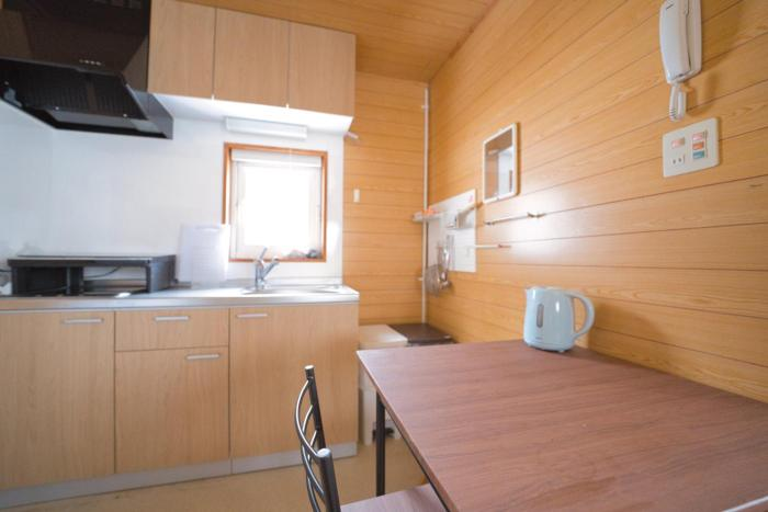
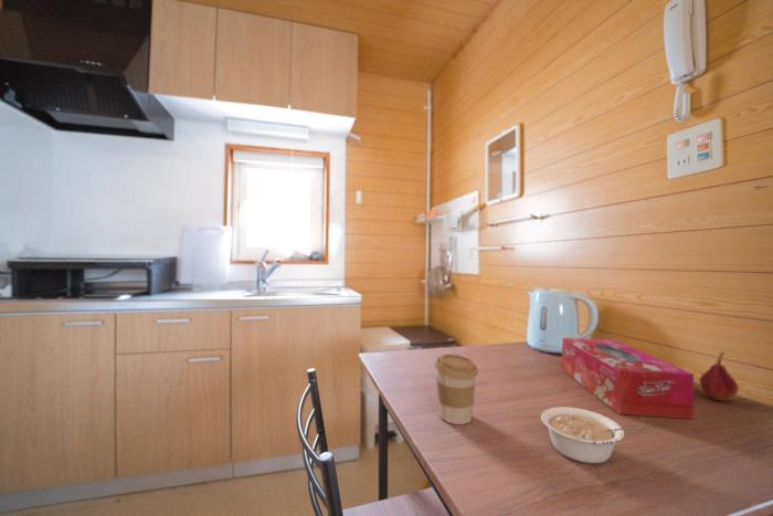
+ coffee cup [434,352,479,425]
+ fruit [699,350,740,402]
+ legume [540,407,644,464]
+ tissue box [561,337,695,420]
